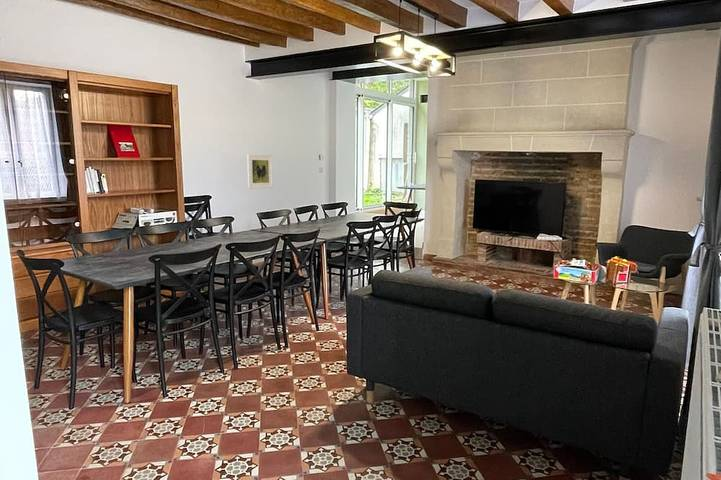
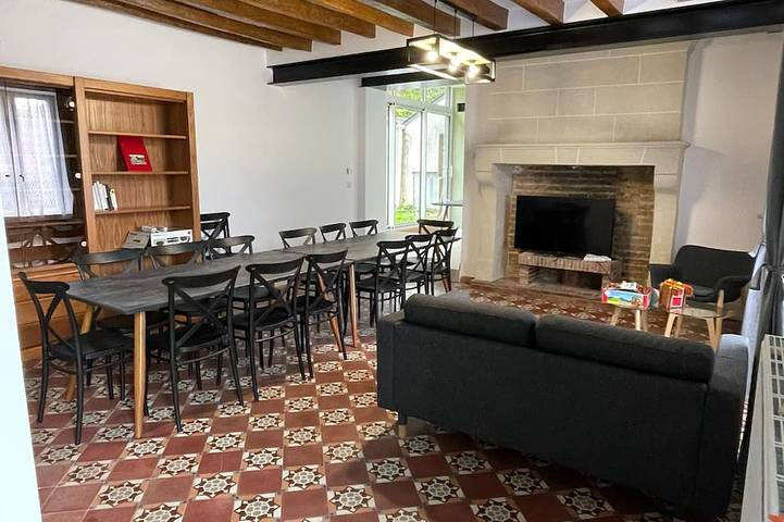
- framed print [246,153,274,190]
